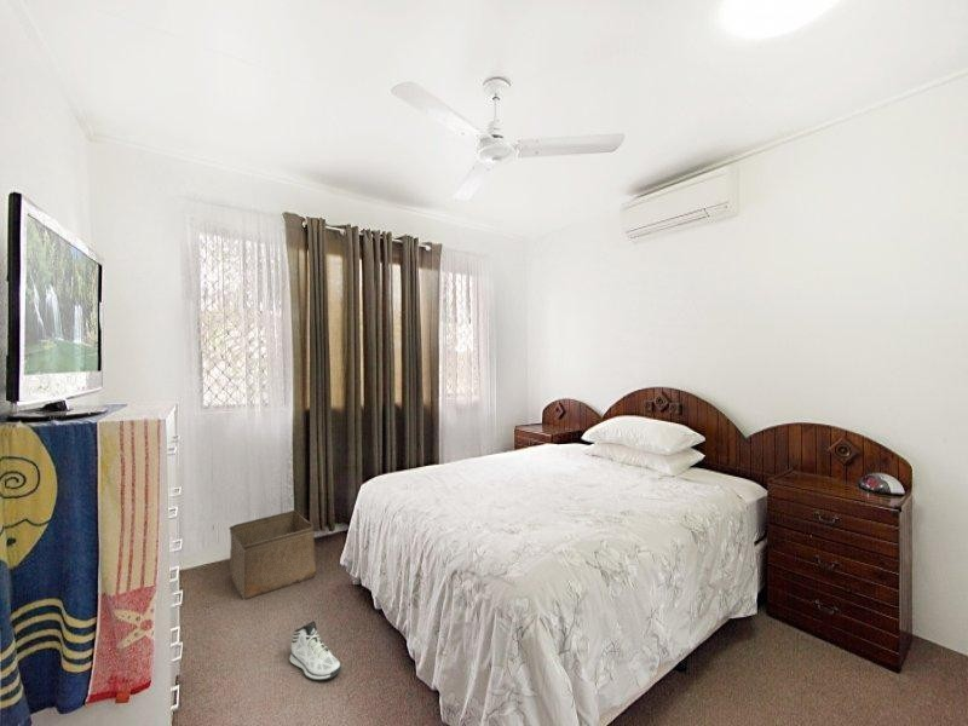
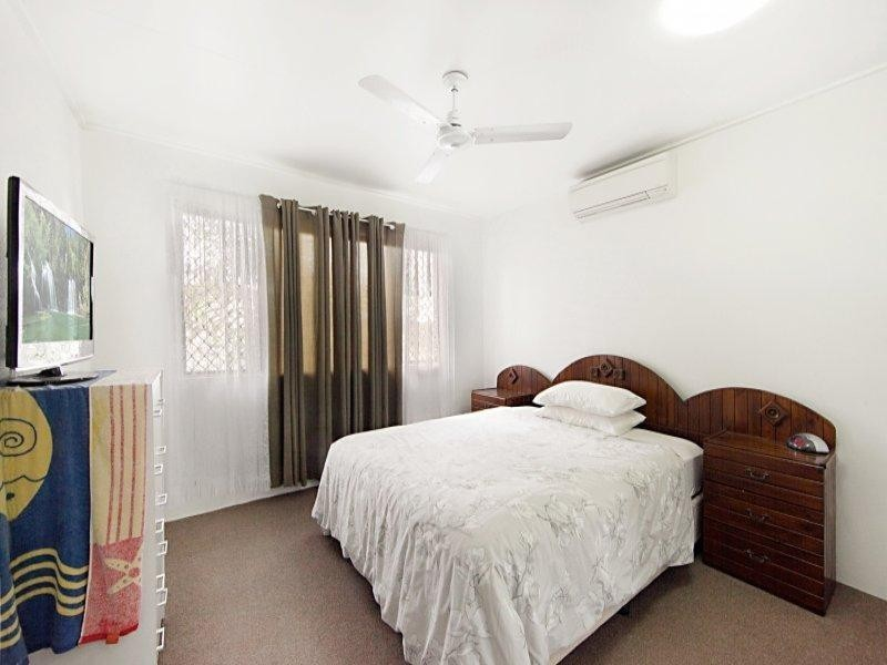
- storage bin [227,509,317,600]
- sneaker [289,620,342,681]
